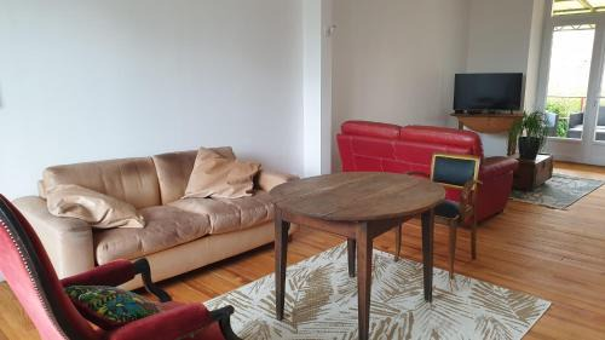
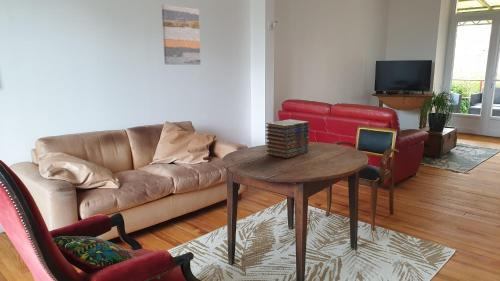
+ book stack [265,119,311,159]
+ wall art [161,3,202,66]
